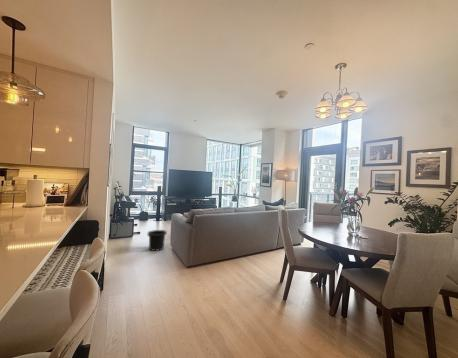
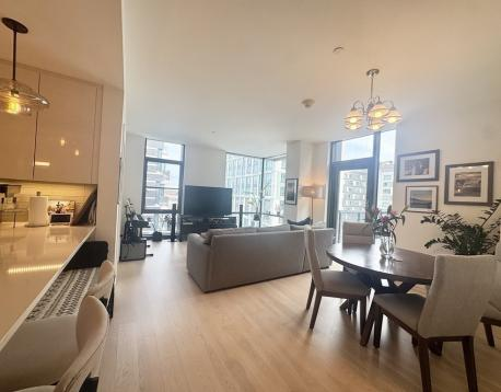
- trash can [146,229,168,252]
